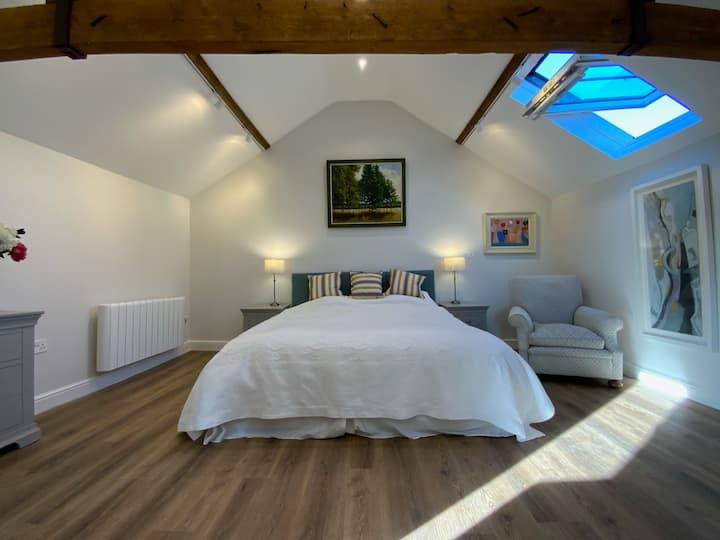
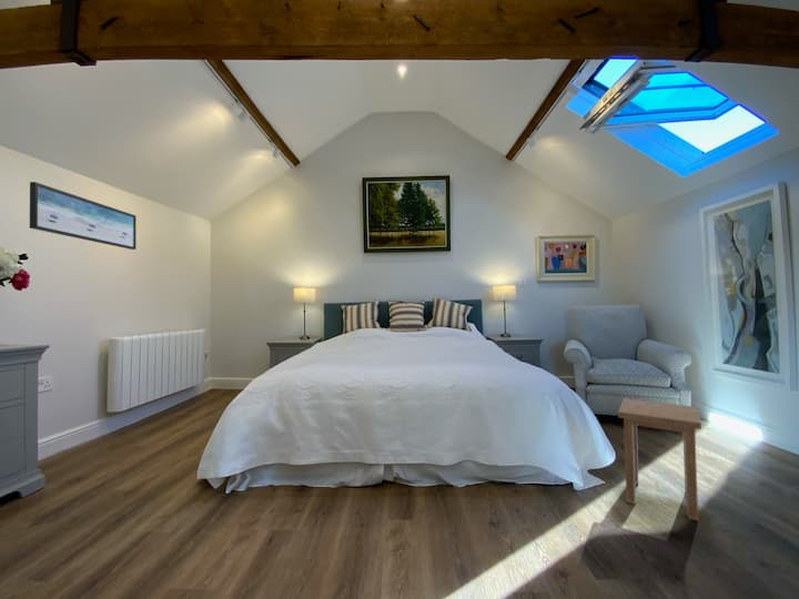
+ stool [617,397,702,522]
+ wall art [29,181,136,251]
